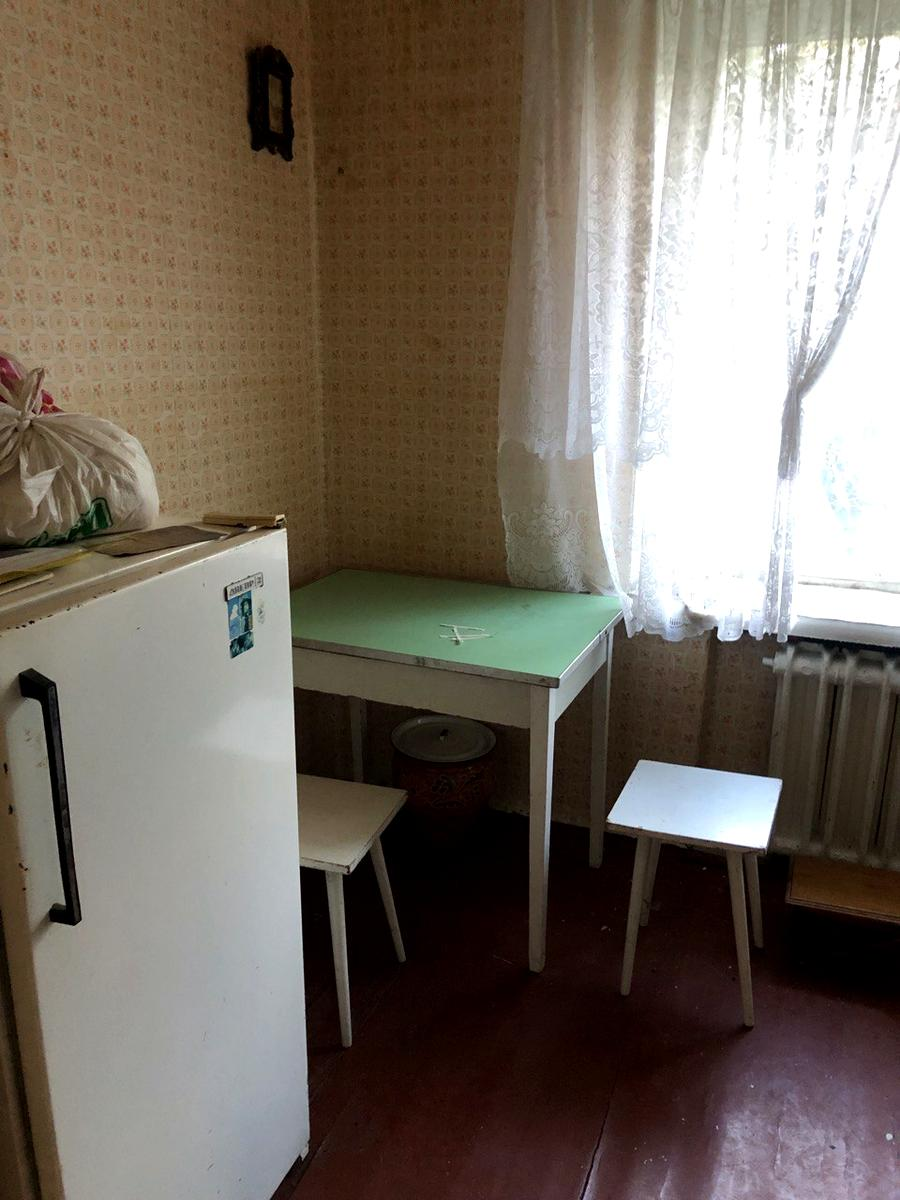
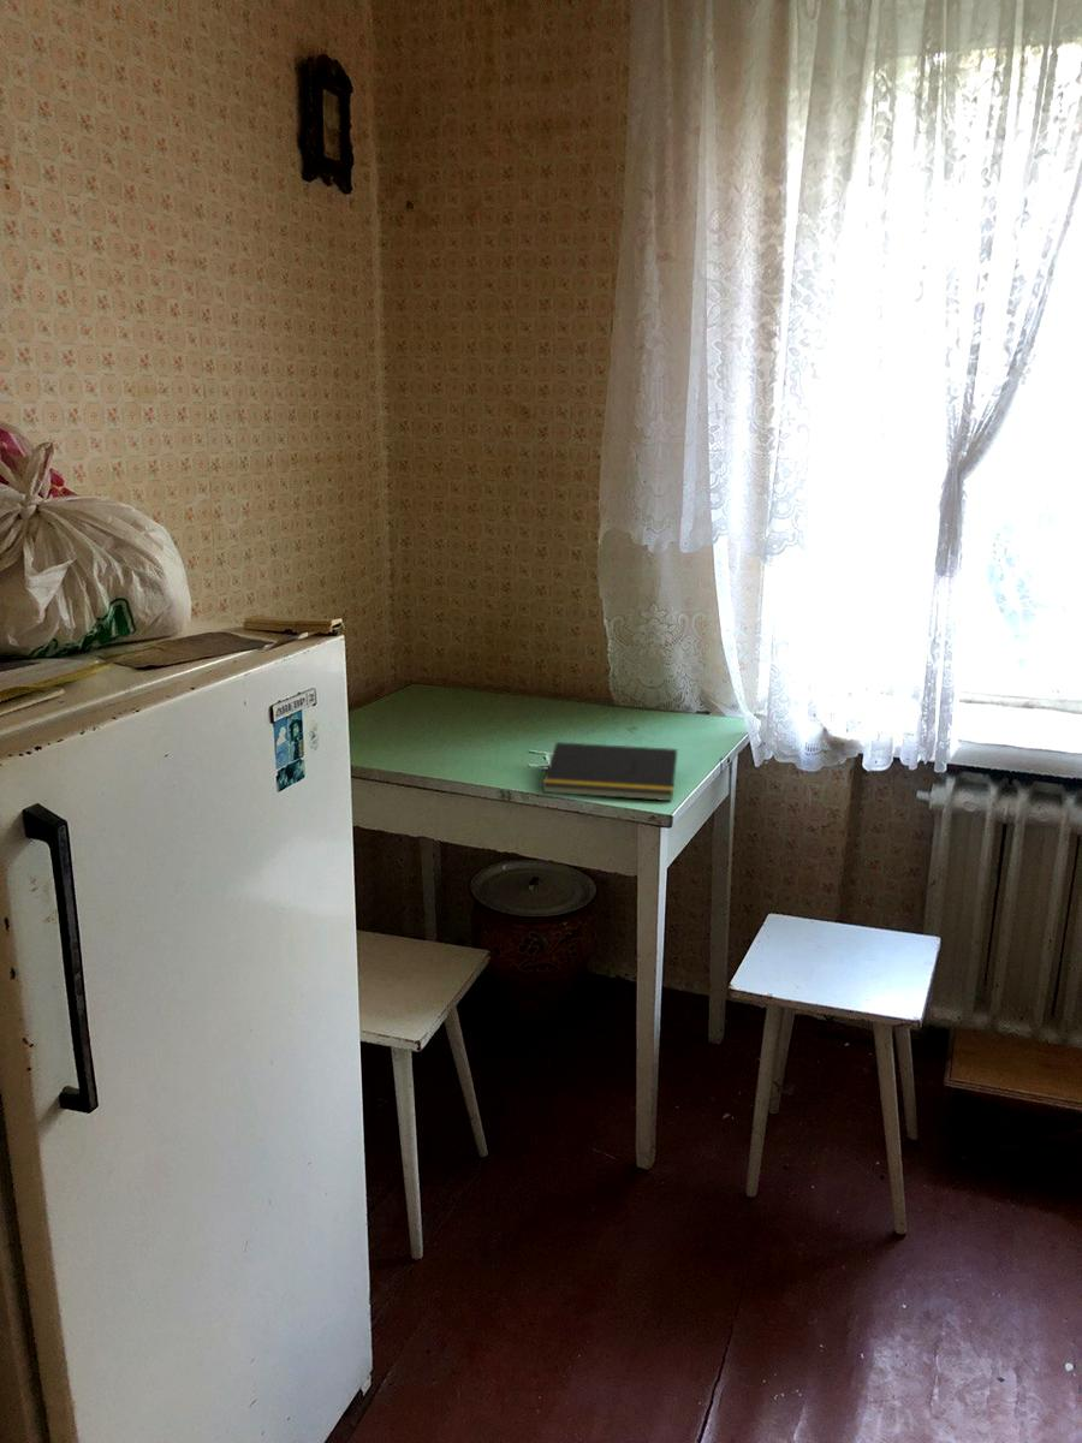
+ notepad [541,741,678,802]
